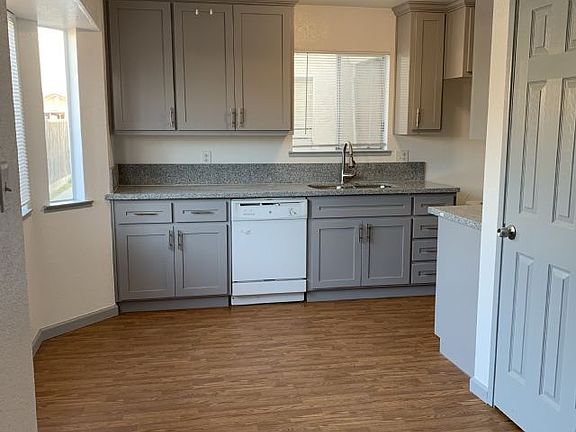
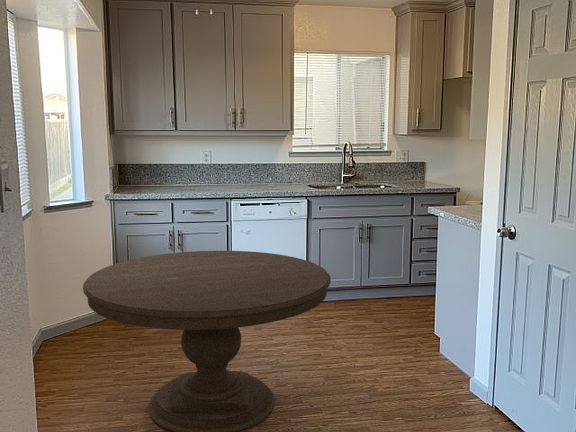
+ dining table [82,250,332,432]
